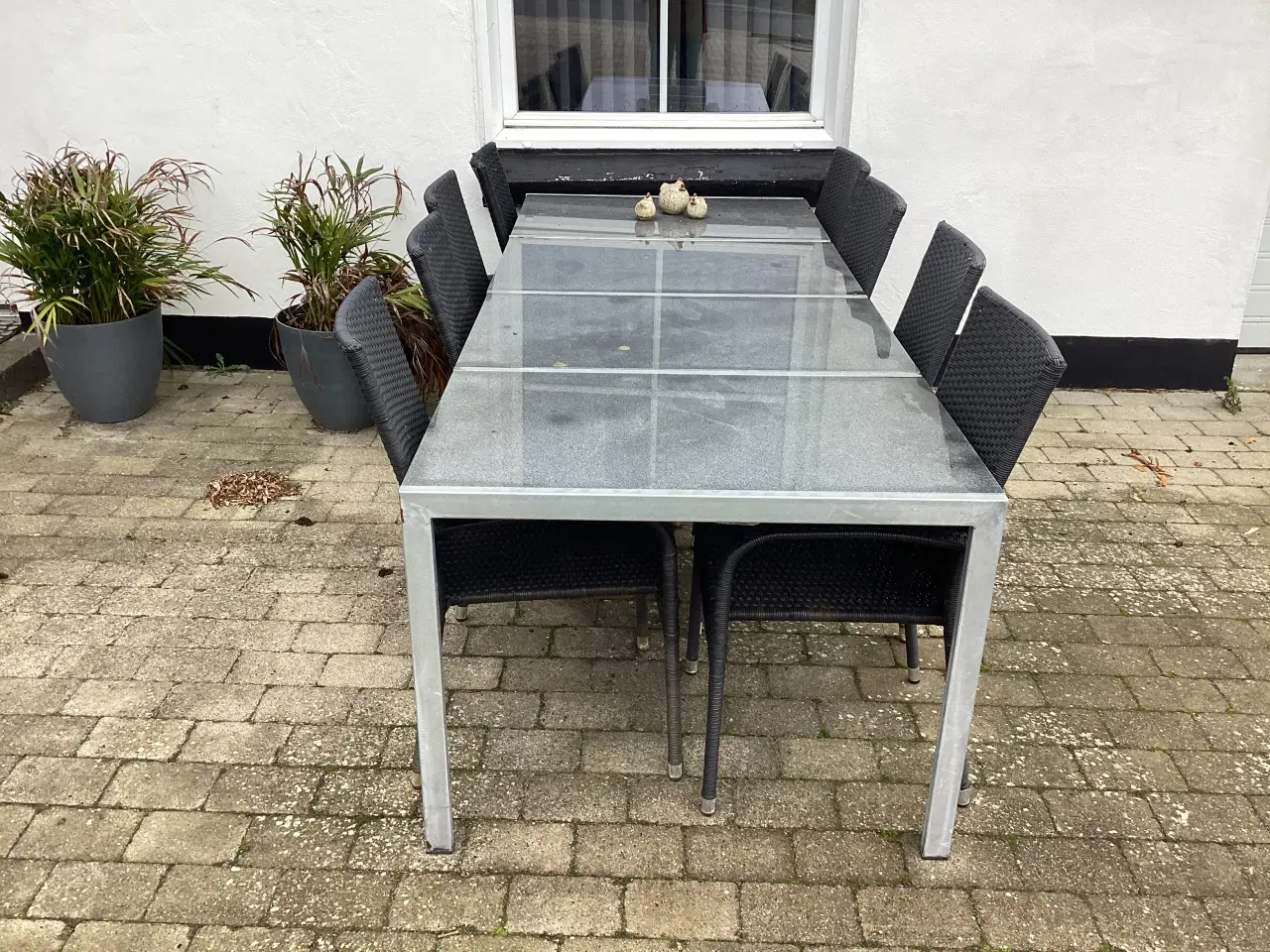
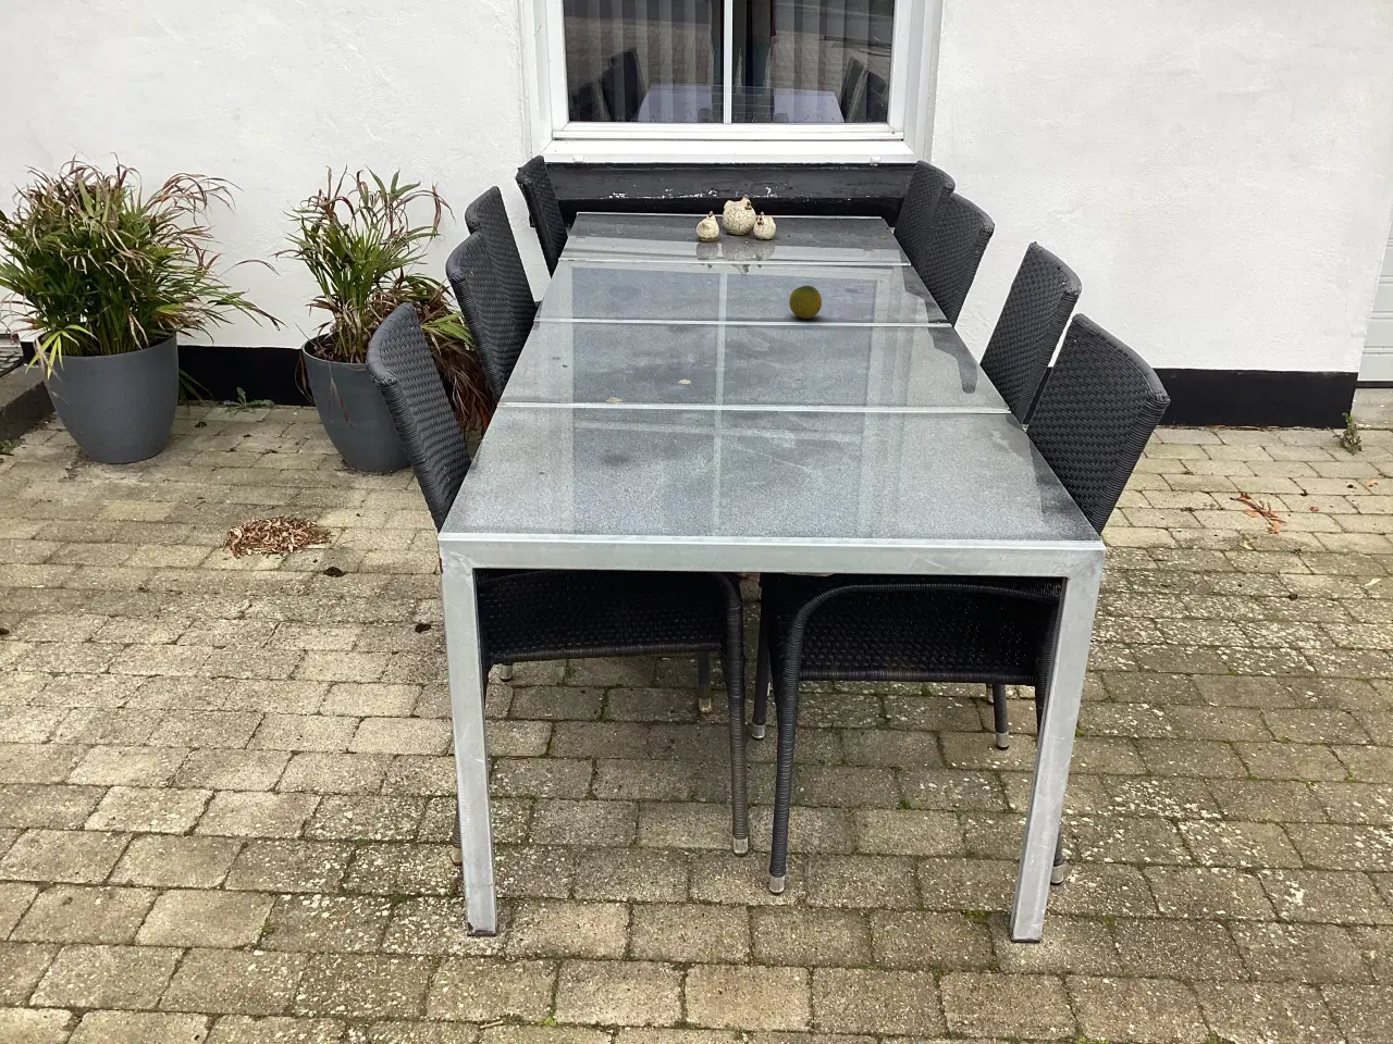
+ fruit [788,285,823,320]
